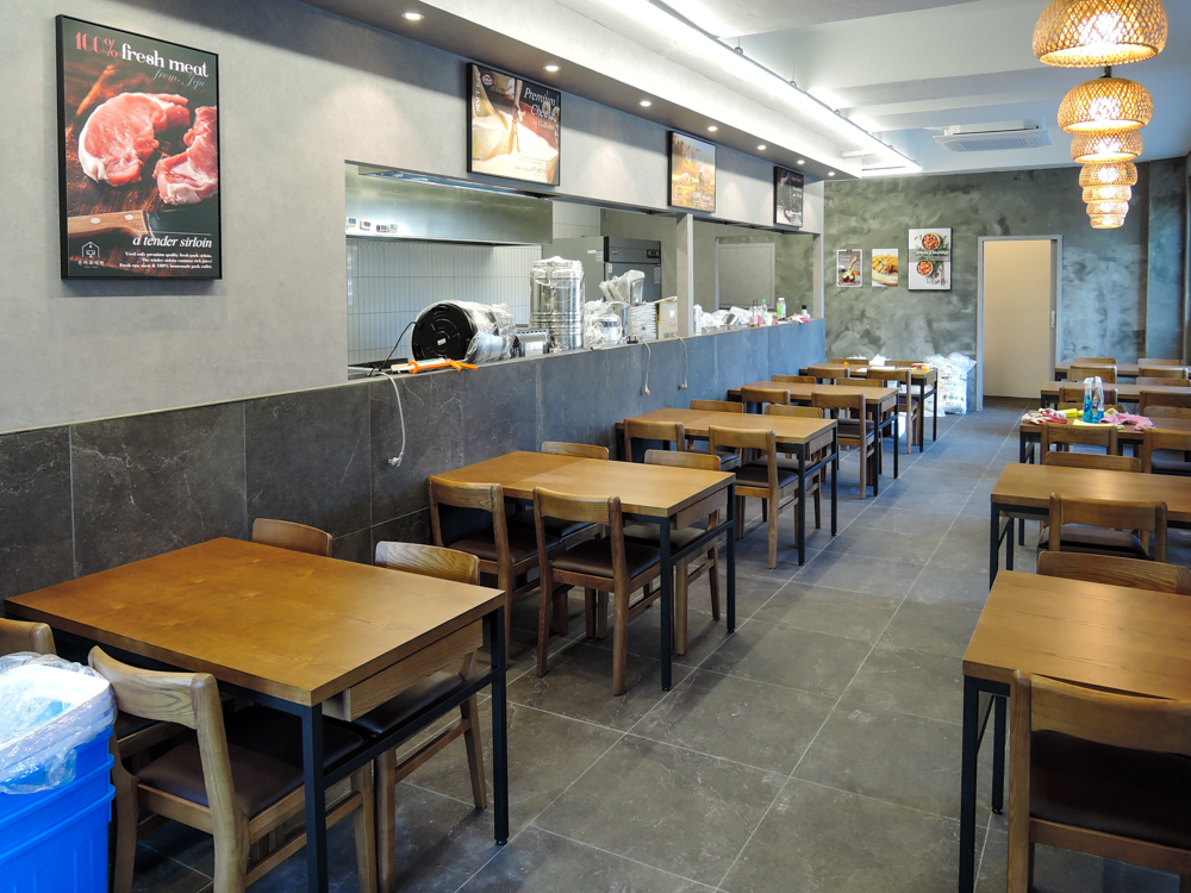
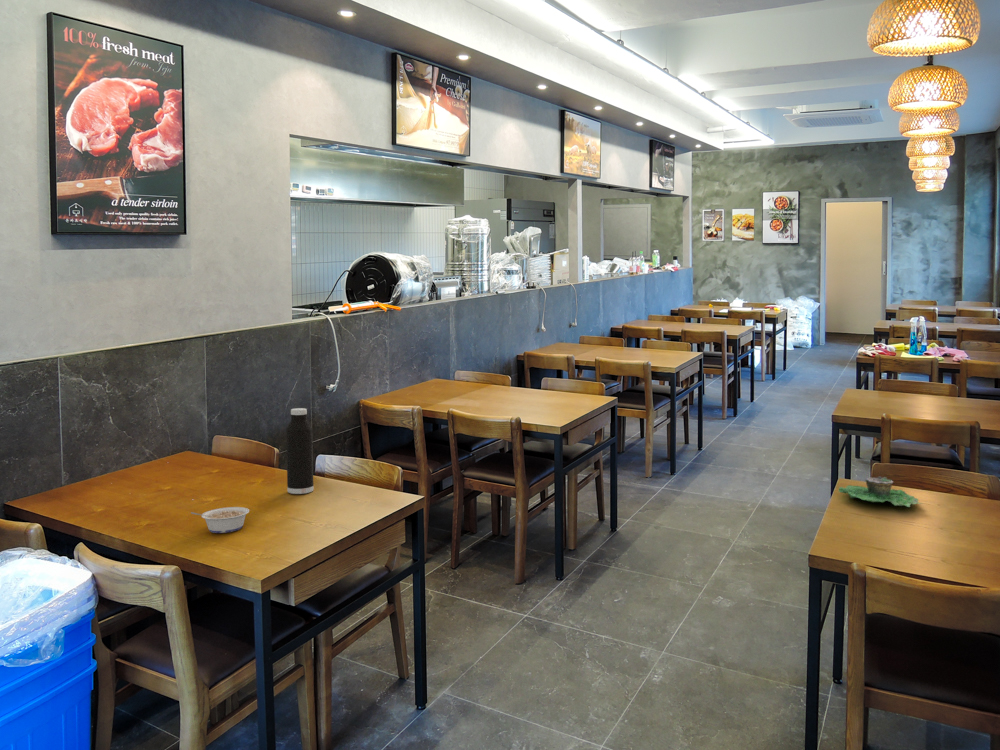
+ legume [190,506,250,534]
+ water bottle [285,407,314,495]
+ succulent planter [838,475,922,508]
